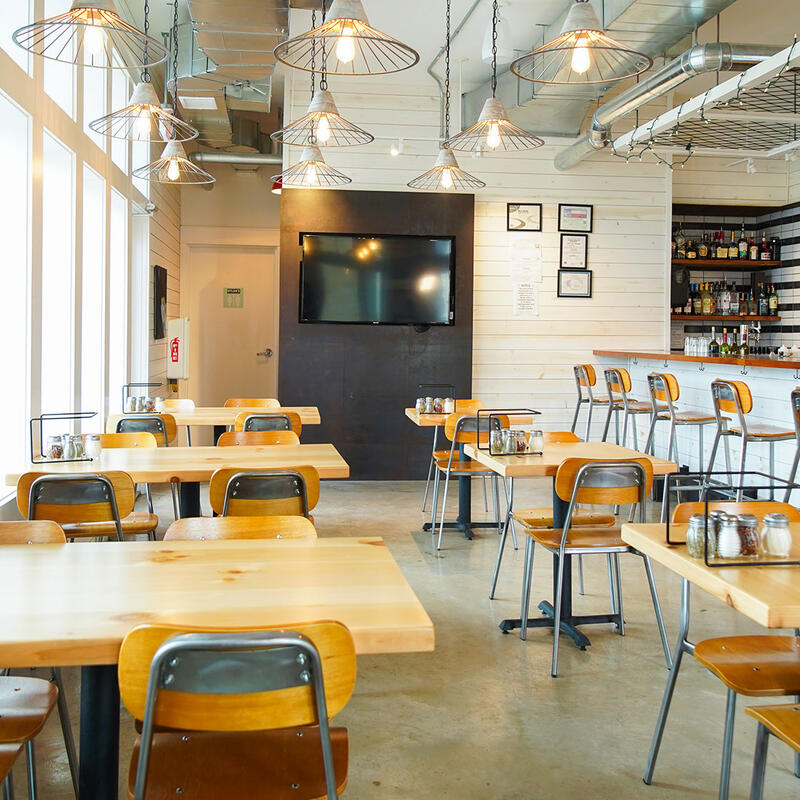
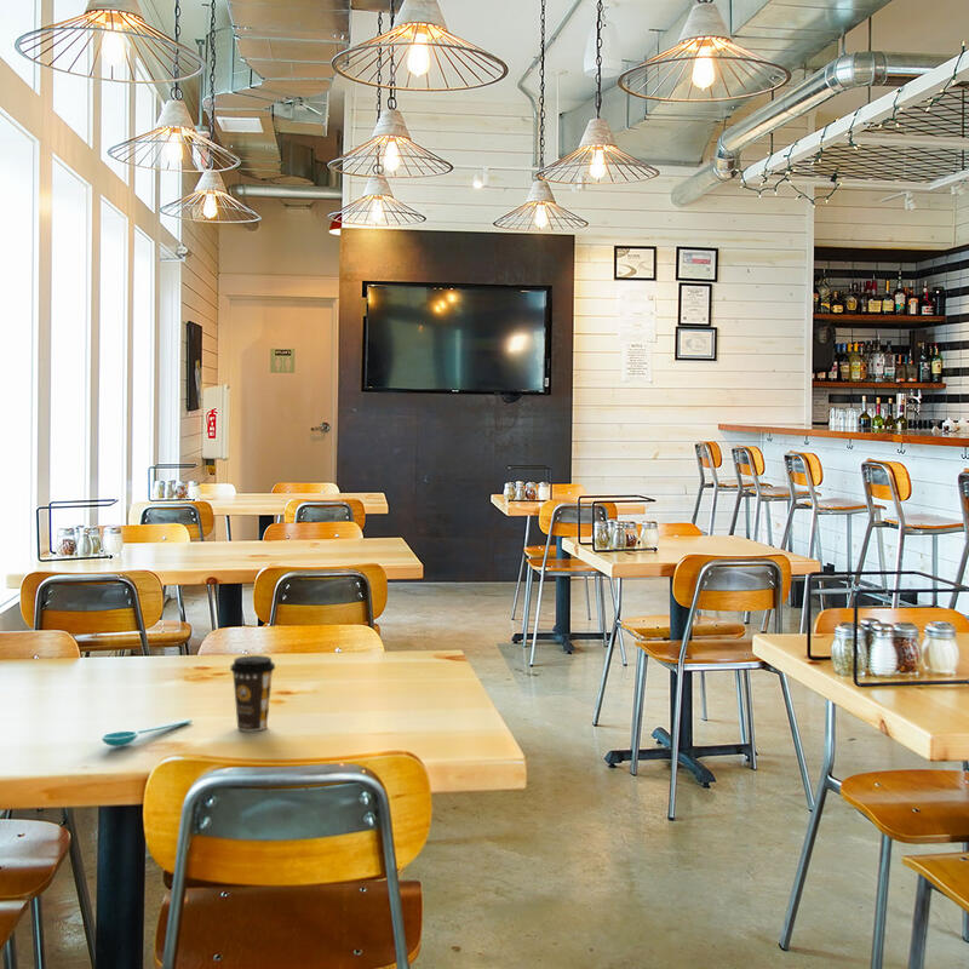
+ coffee cup [229,654,276,732]
+ spoon [101,718,193,747]
